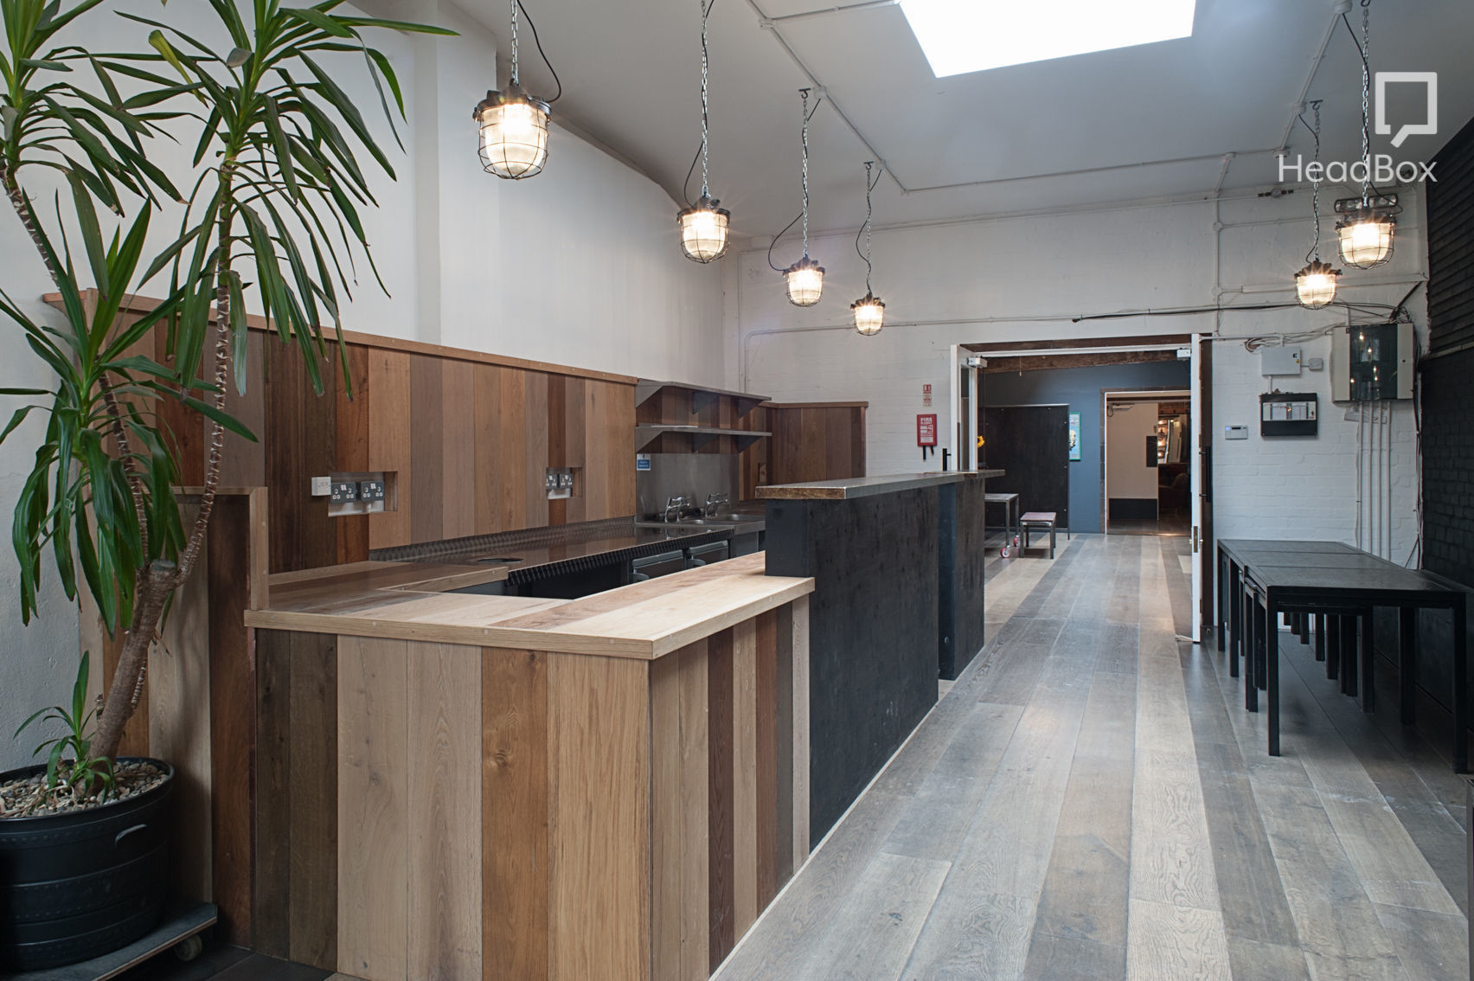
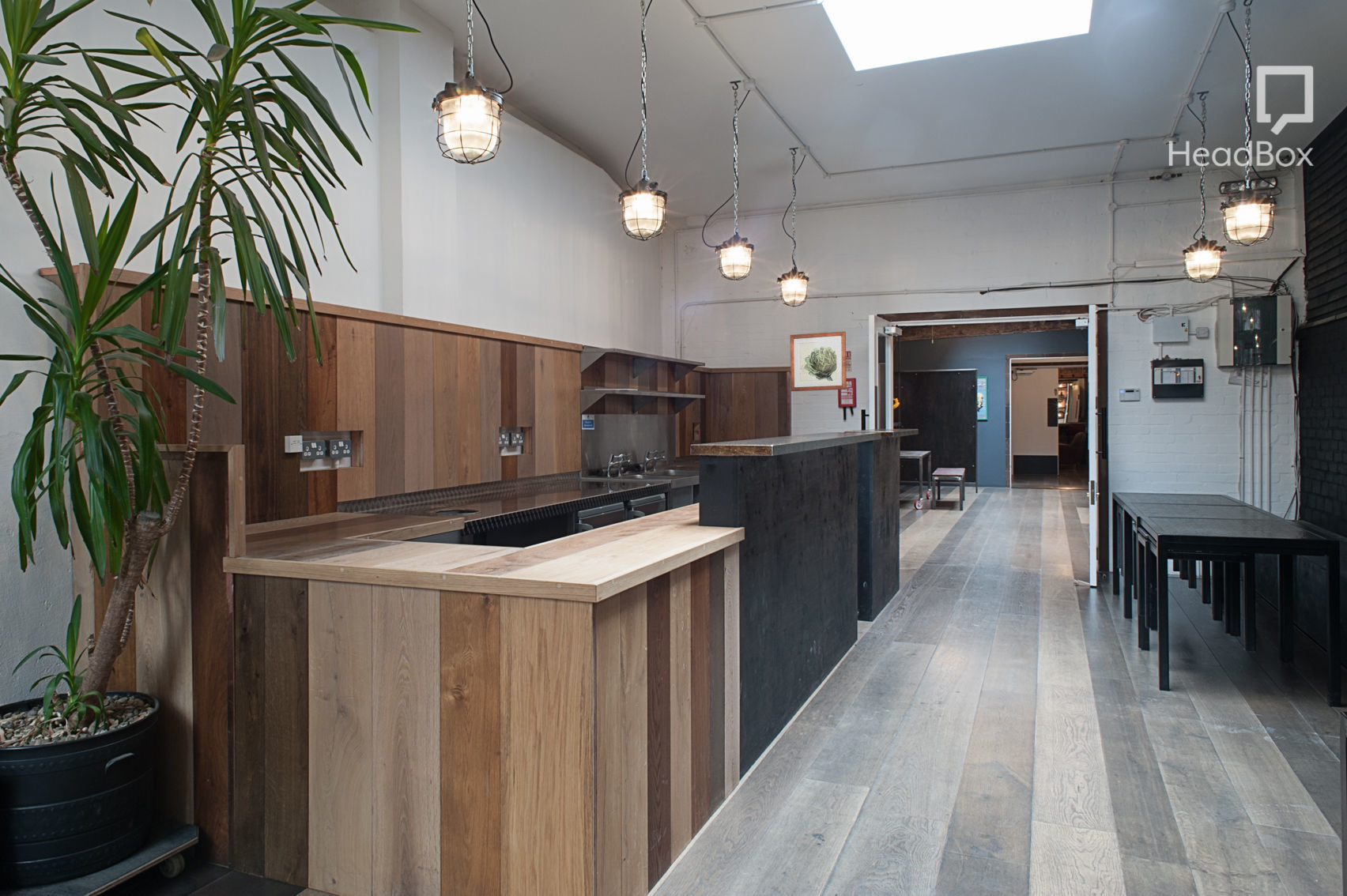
+ wall art [790,330,847,392]
